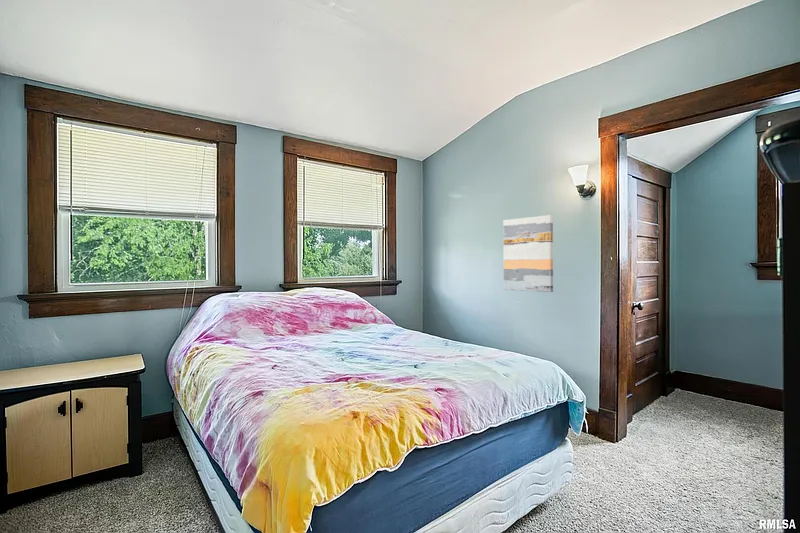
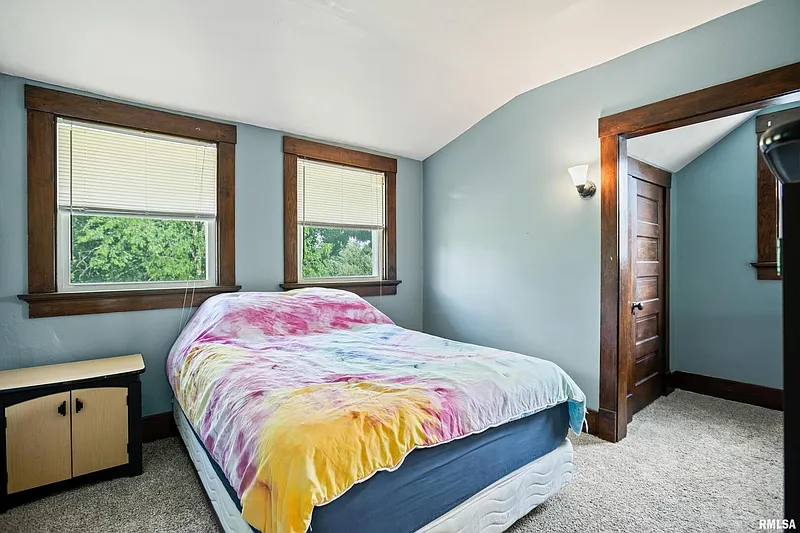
- wall art [503,214,554,293]
